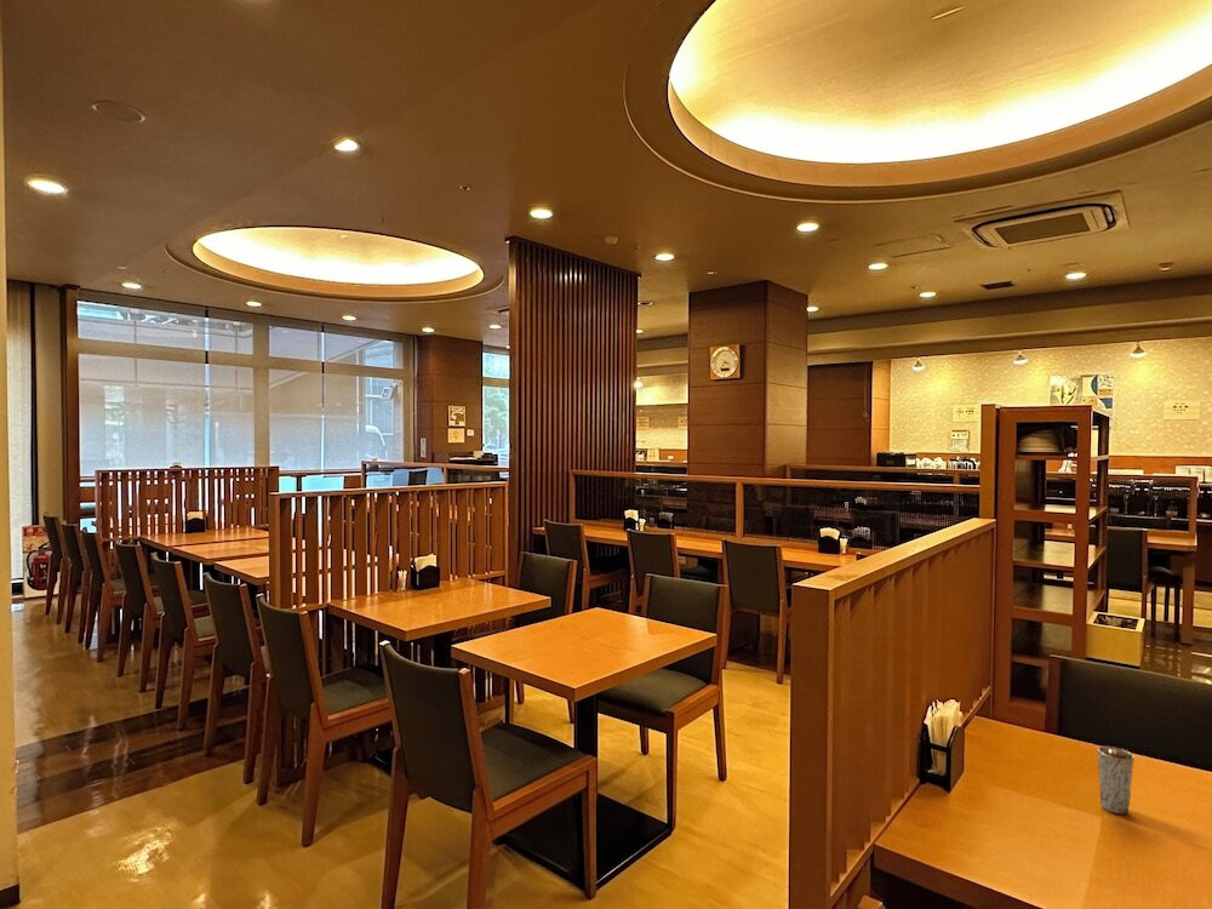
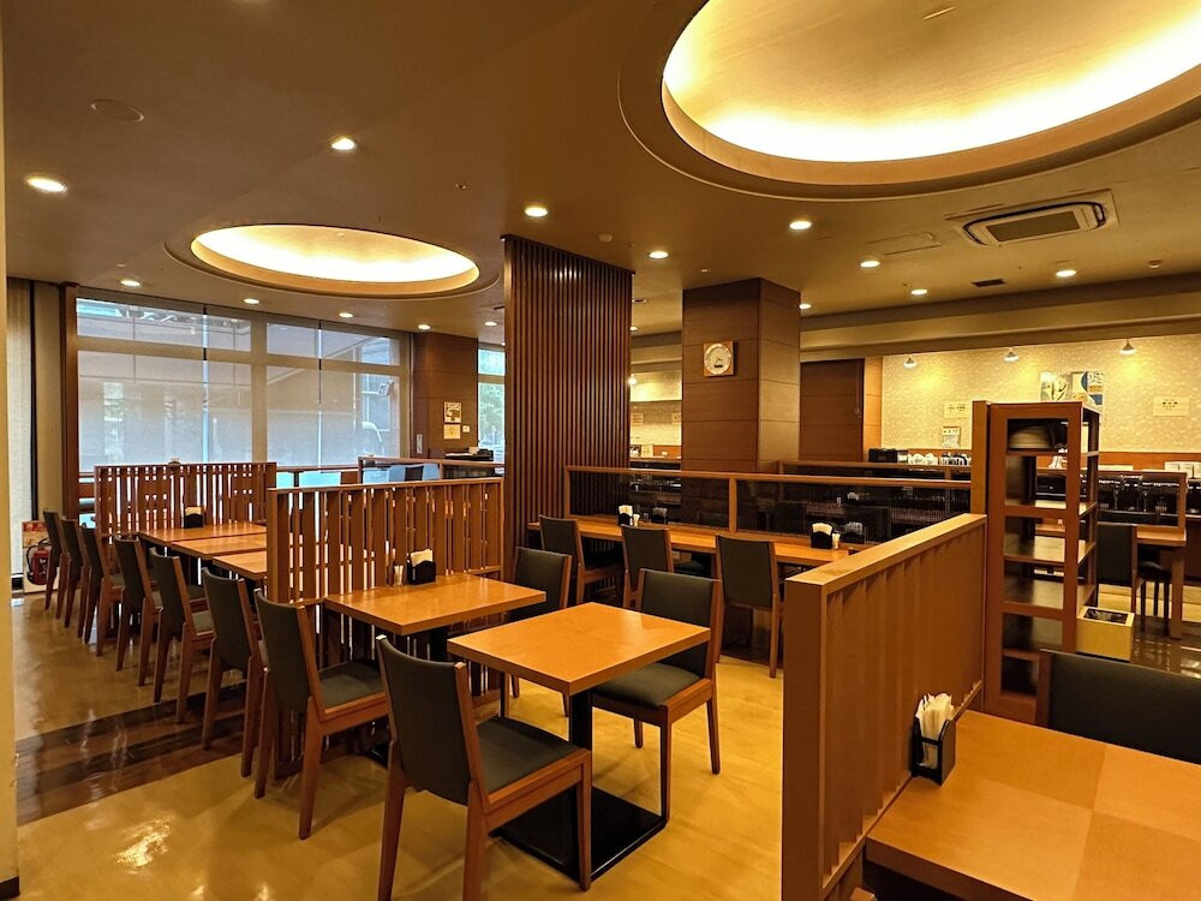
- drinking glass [1096,745,1136,814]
